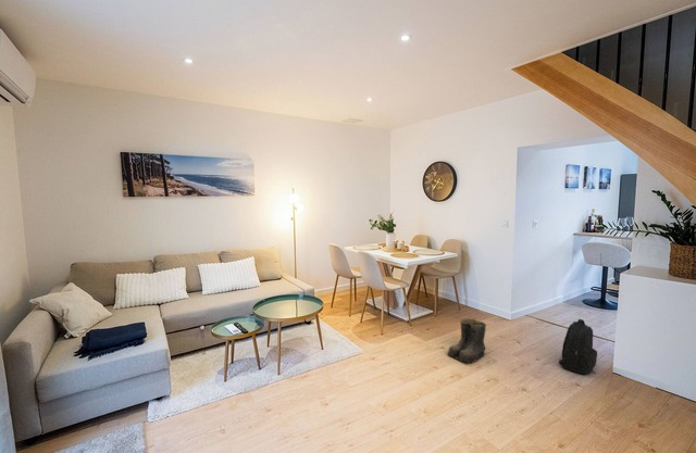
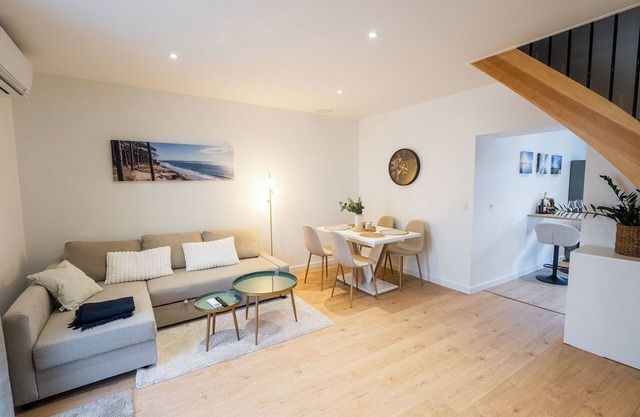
- backpack [558,318,598,376]
- boots [447,317,487,364]
